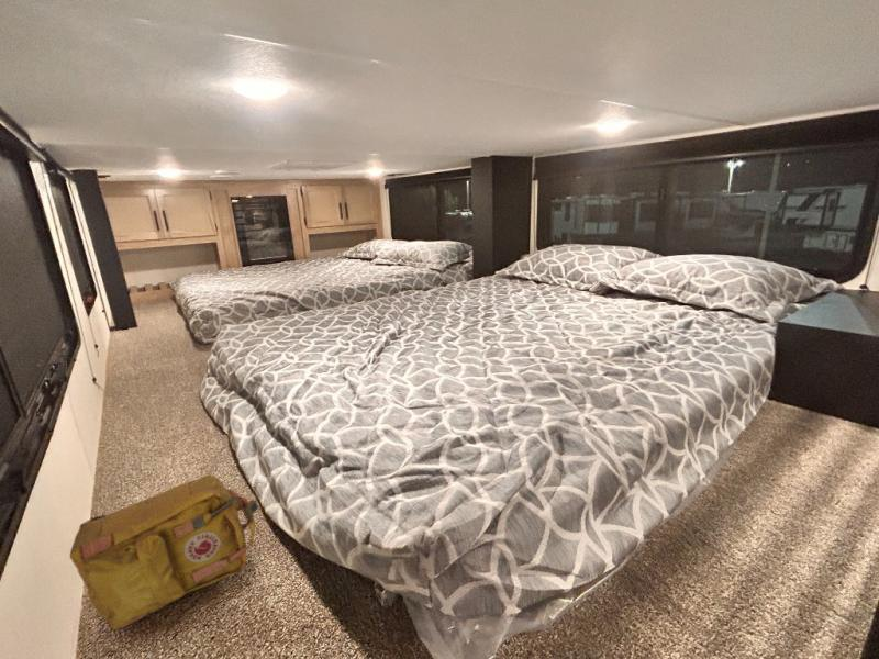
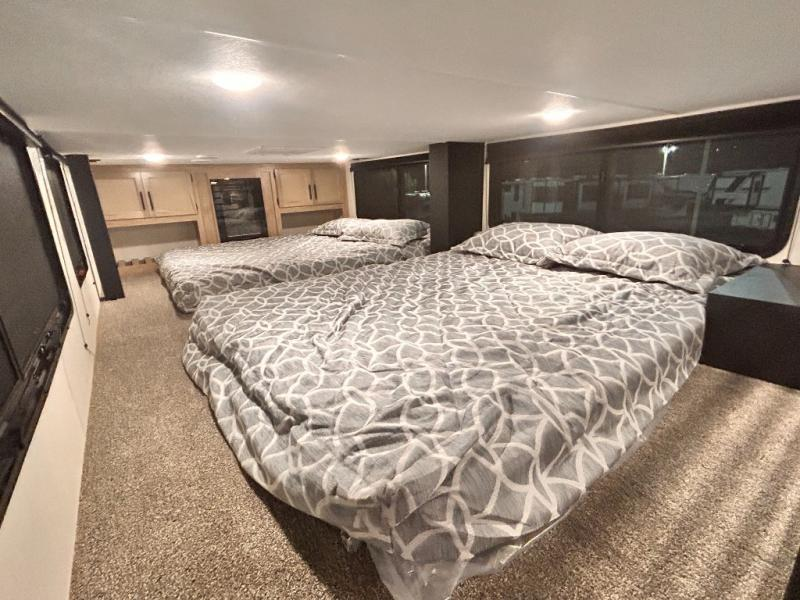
- backpack [69,473,259,630]
